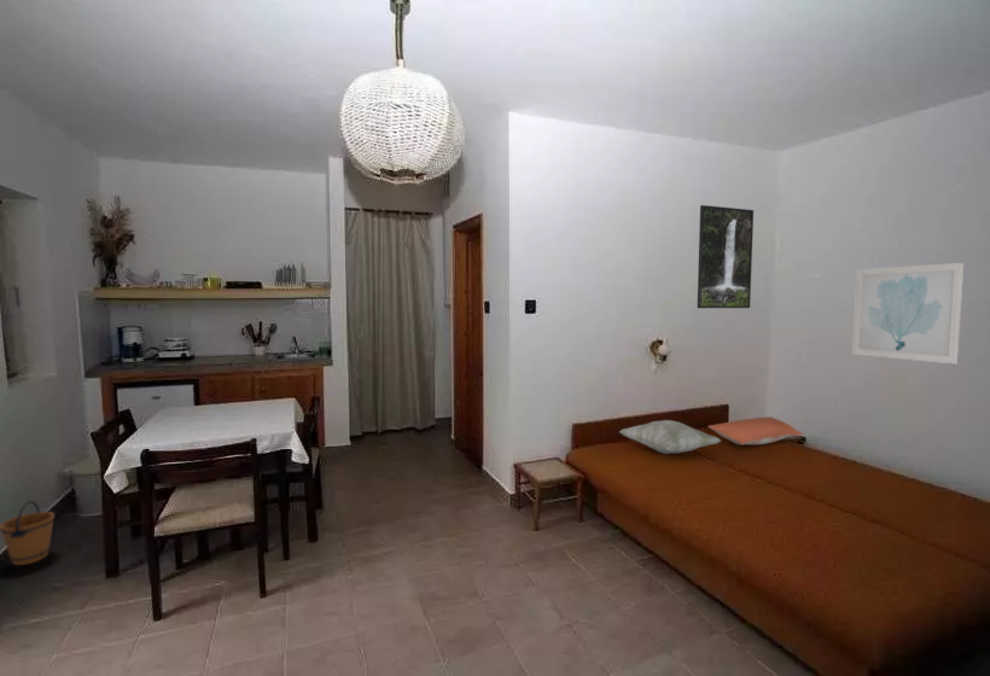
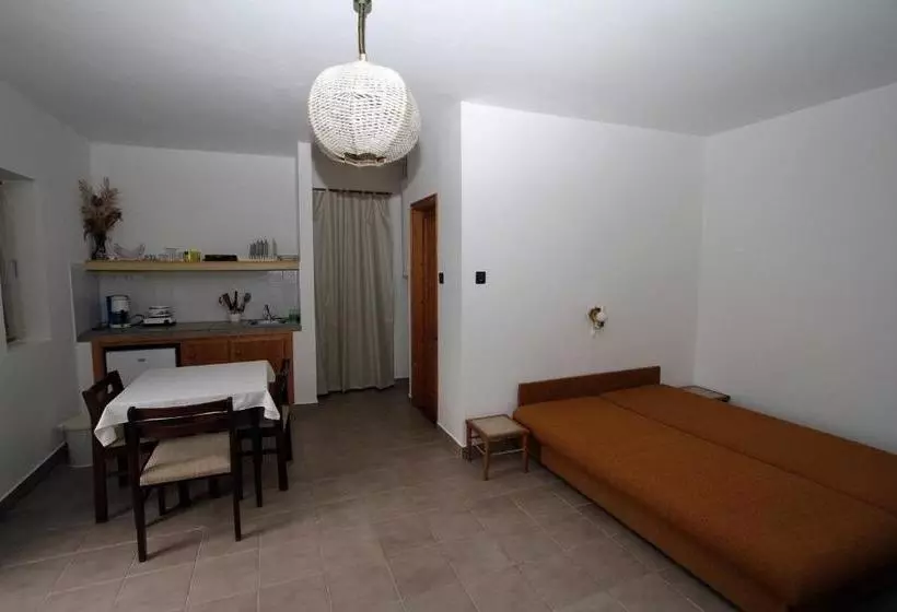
- pillow [707,415,805,445]
- wall art [851,262,966,366]
- decorative pillow [618,419,722,455]
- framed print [697,204,755,309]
- bucket [0,500,56,566]
